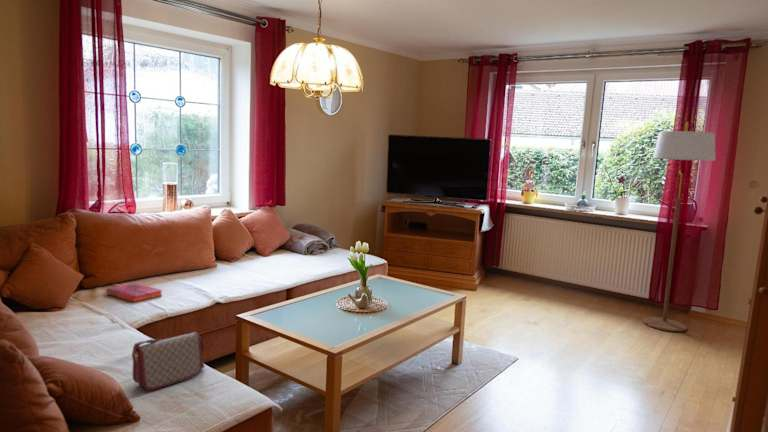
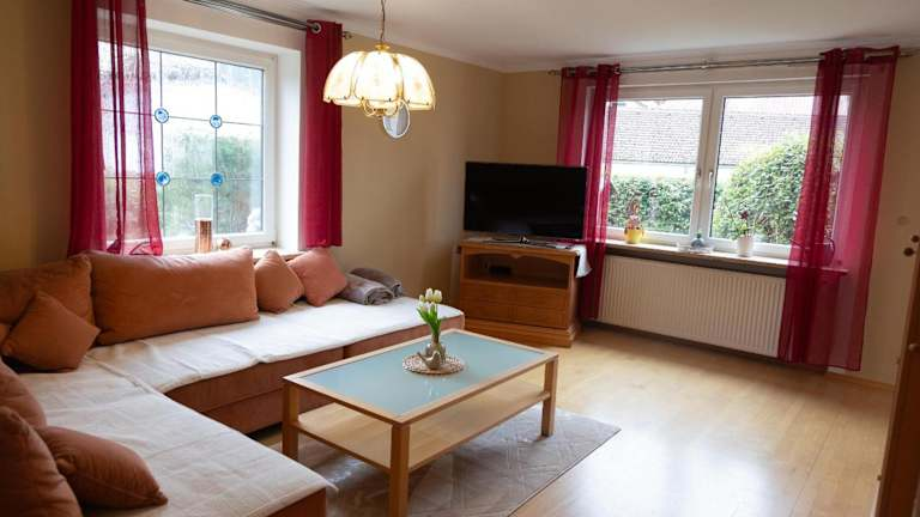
- hardback book [105,282,163,303]
- handbag [131,331,206,391]
- floor lamp [641,121,716,333]
